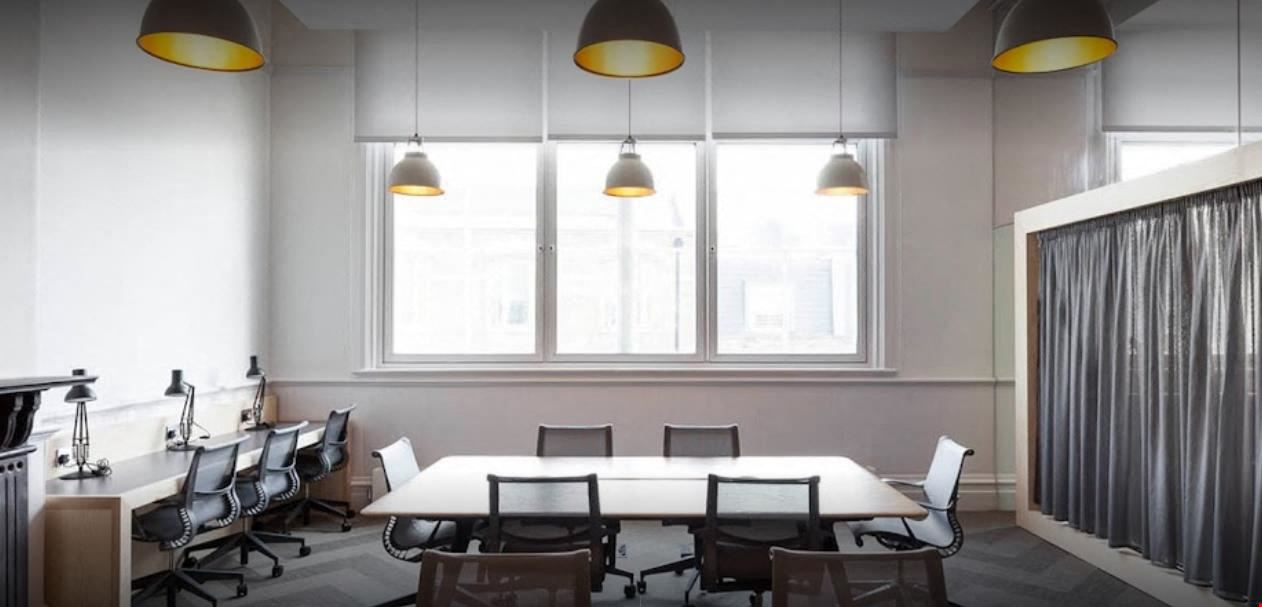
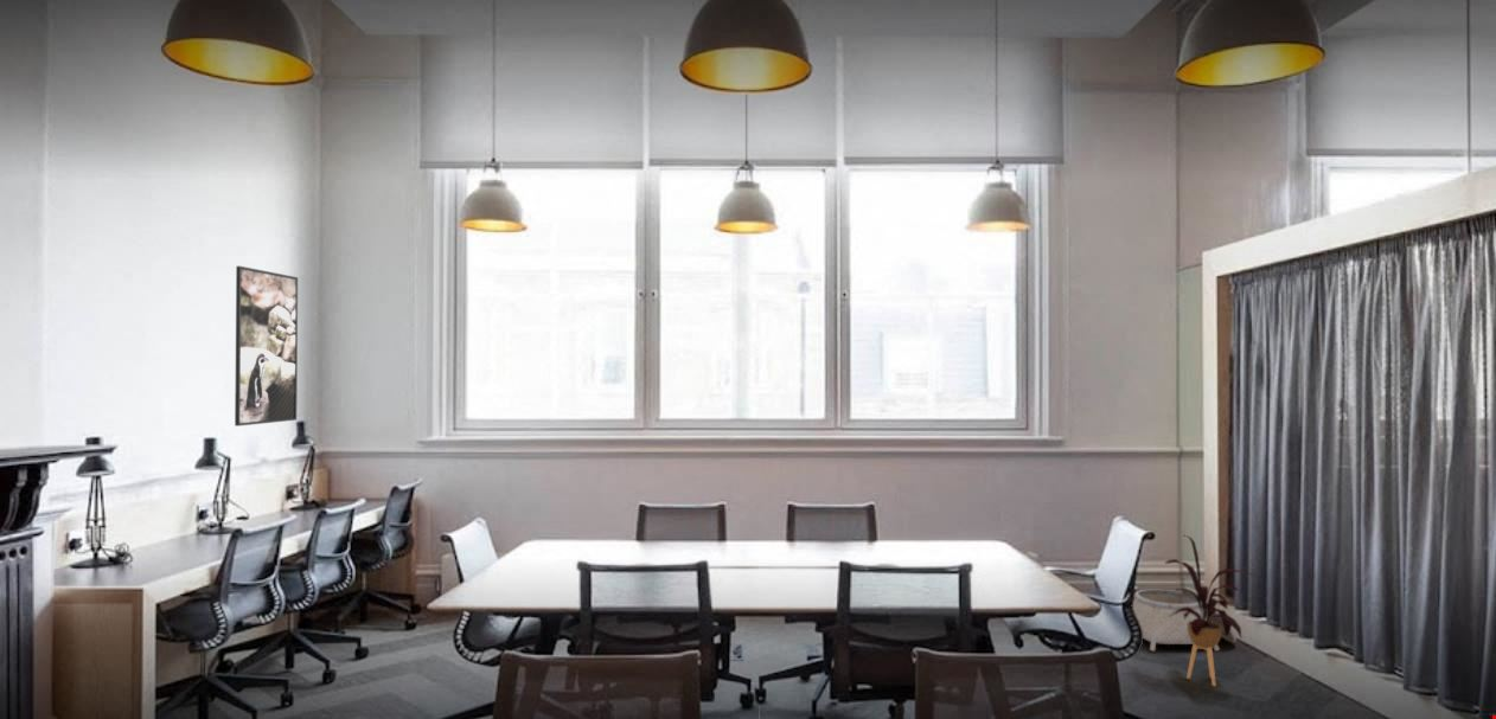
+ basket [1132,586,1238,653]
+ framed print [234,265,299,428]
+ house plant [1164,534,1255,687]
